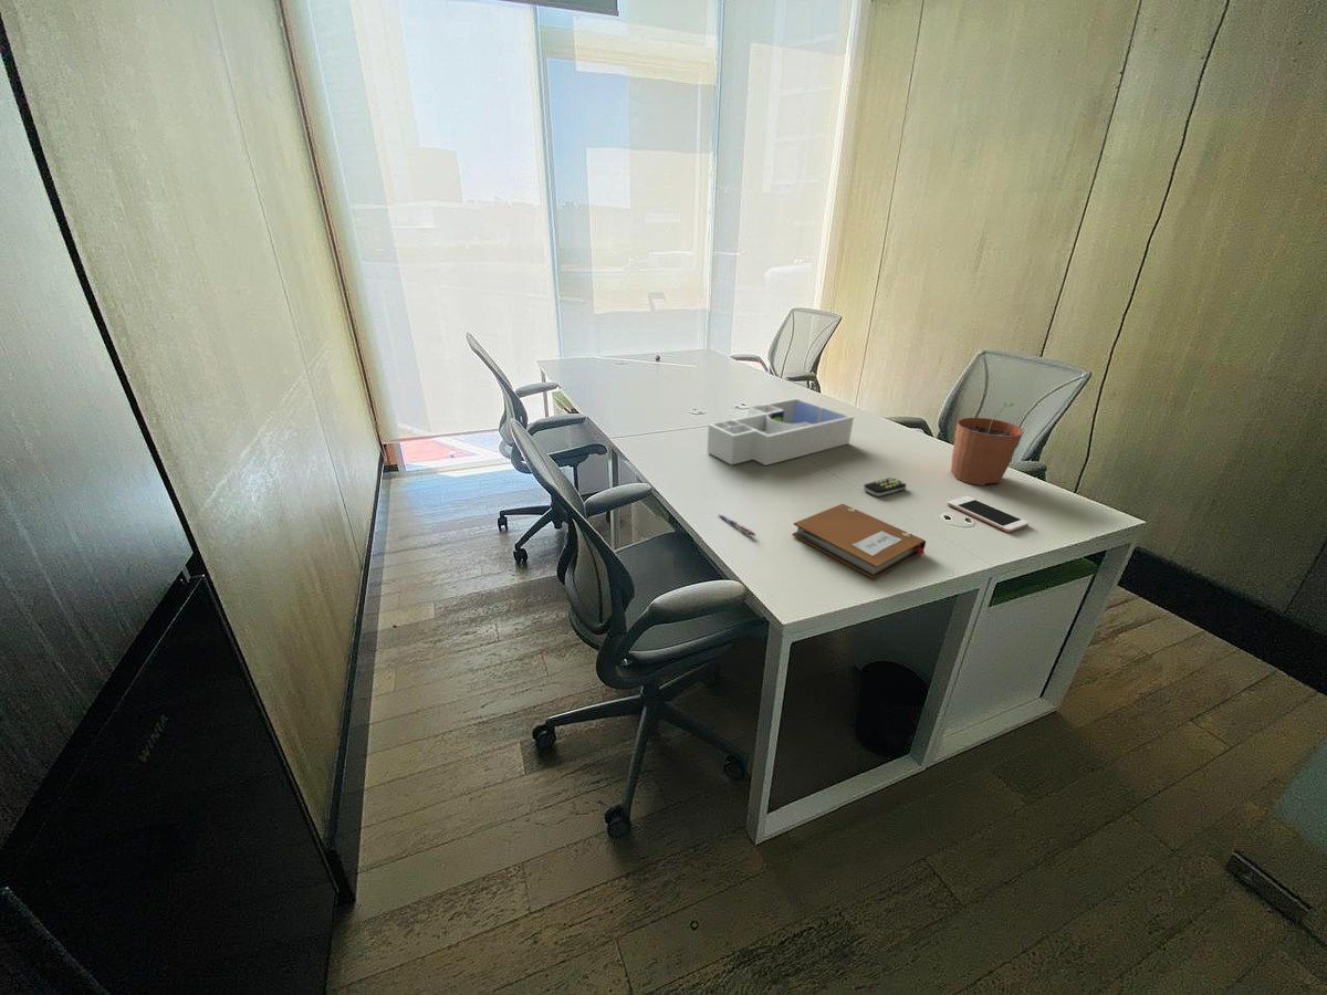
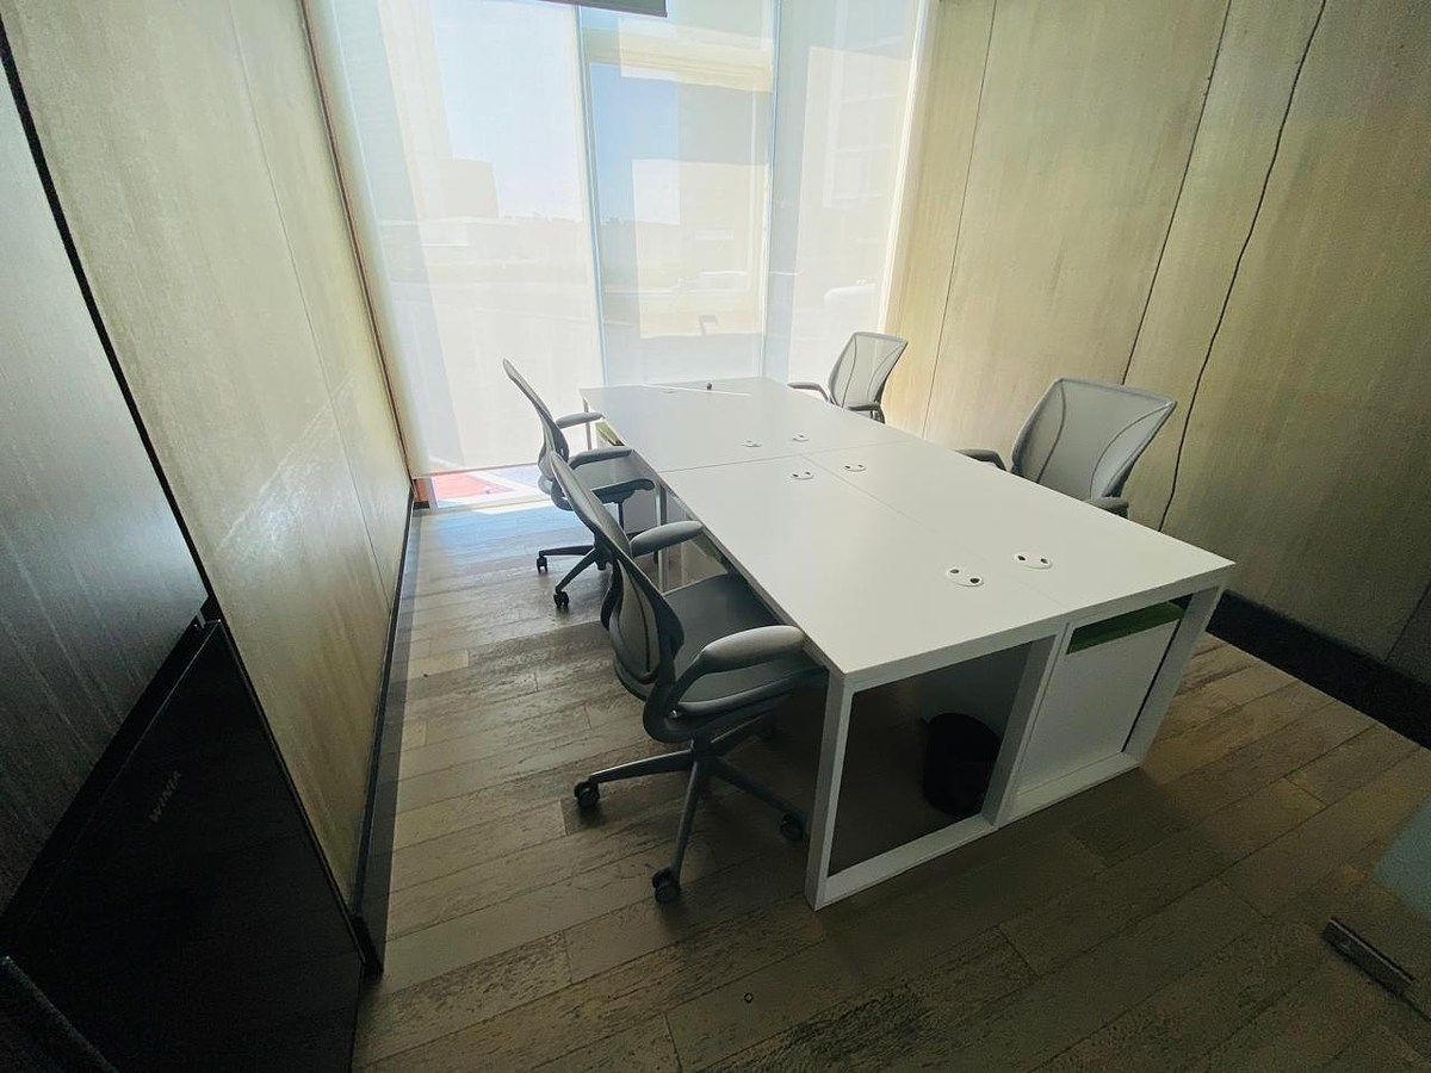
- remote control [863,476,907,498]
- desk organizer [707,397,855,467]
- notebook [791,503,927,580]
- pen [718,513,756,537]
- cell phone [947,495,1030,533]
- plant pot [950,401,1025,486]
